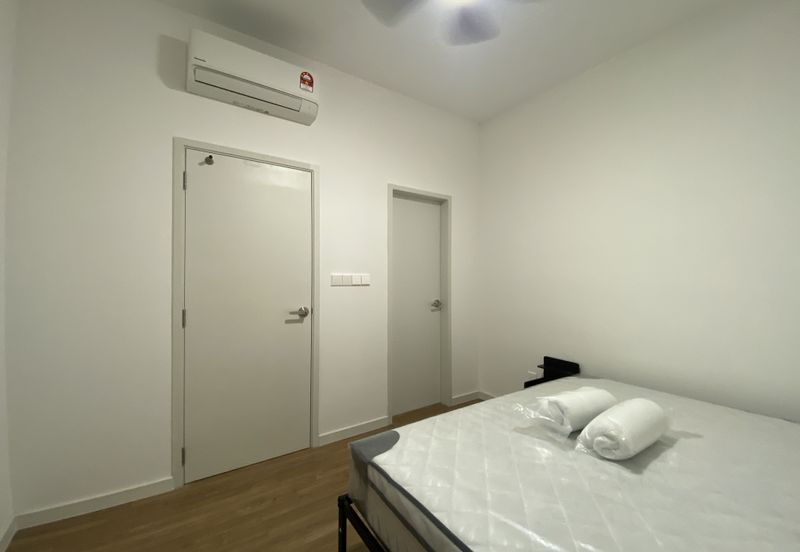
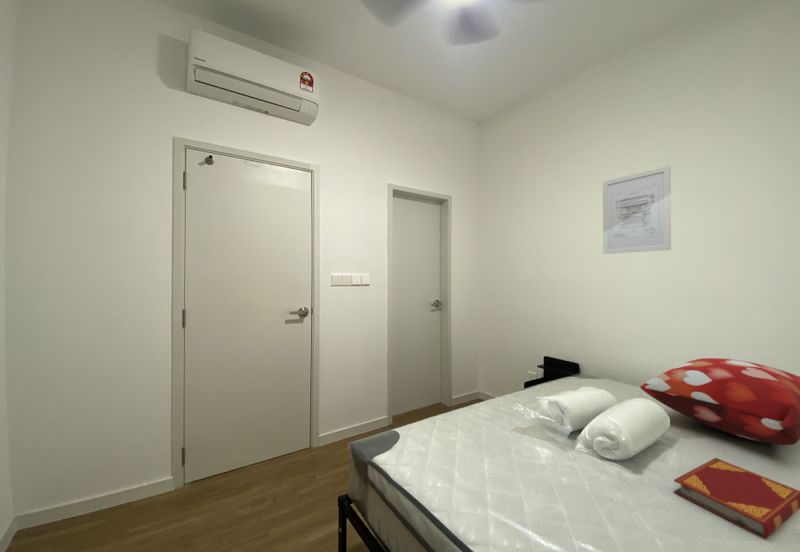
+ hardback book [673,457,800,540]
+ decorative pillow [639,357,800,446]
+ wall art [602,164,672,255]
